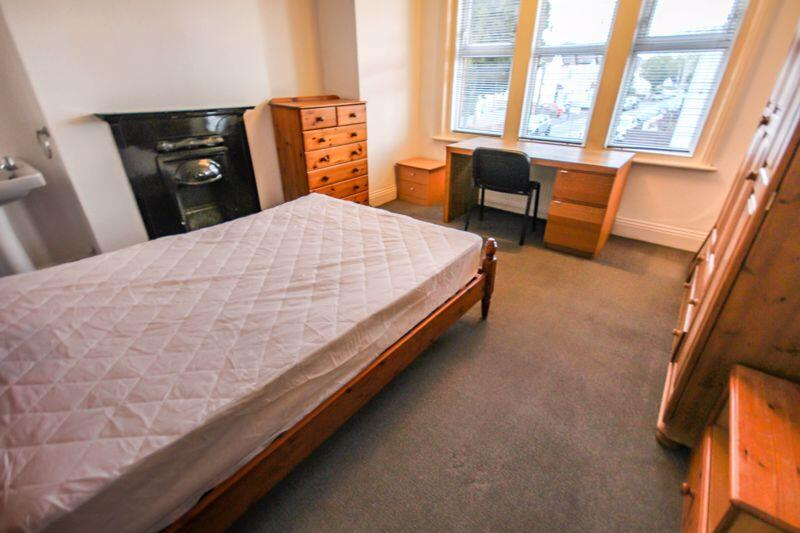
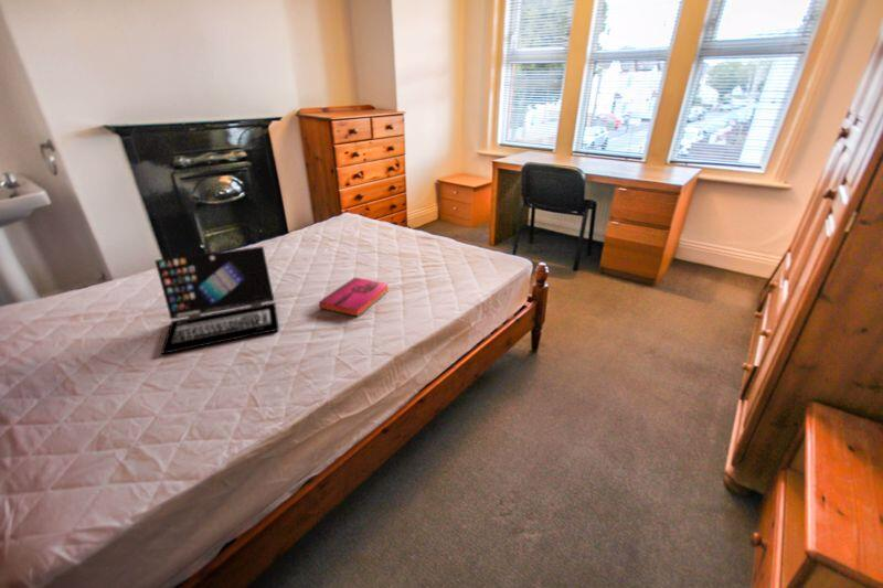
+ laptop [153,245,280,355]
+ hardback book [318,276,391,318]
